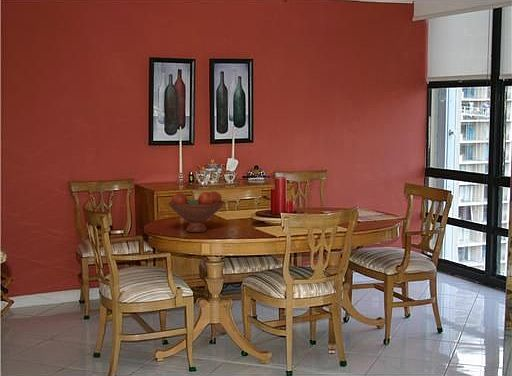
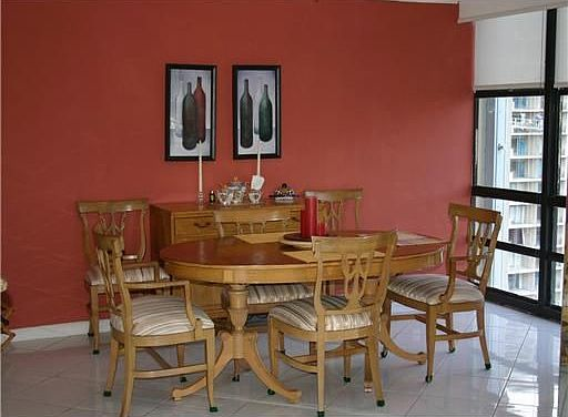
- fruit bowl [168,190,225,233]
